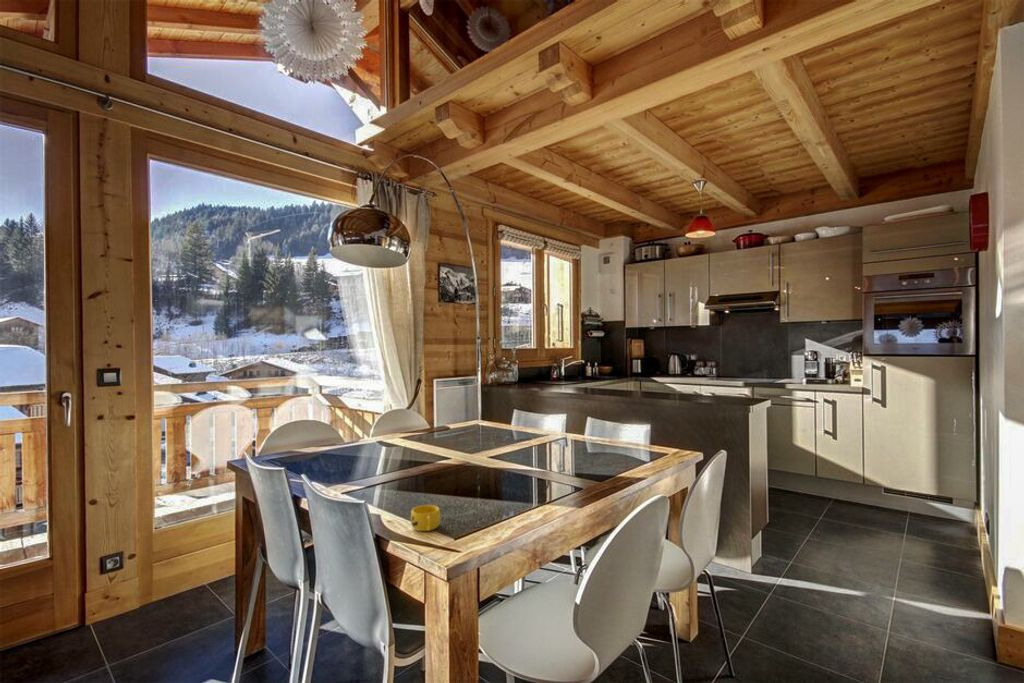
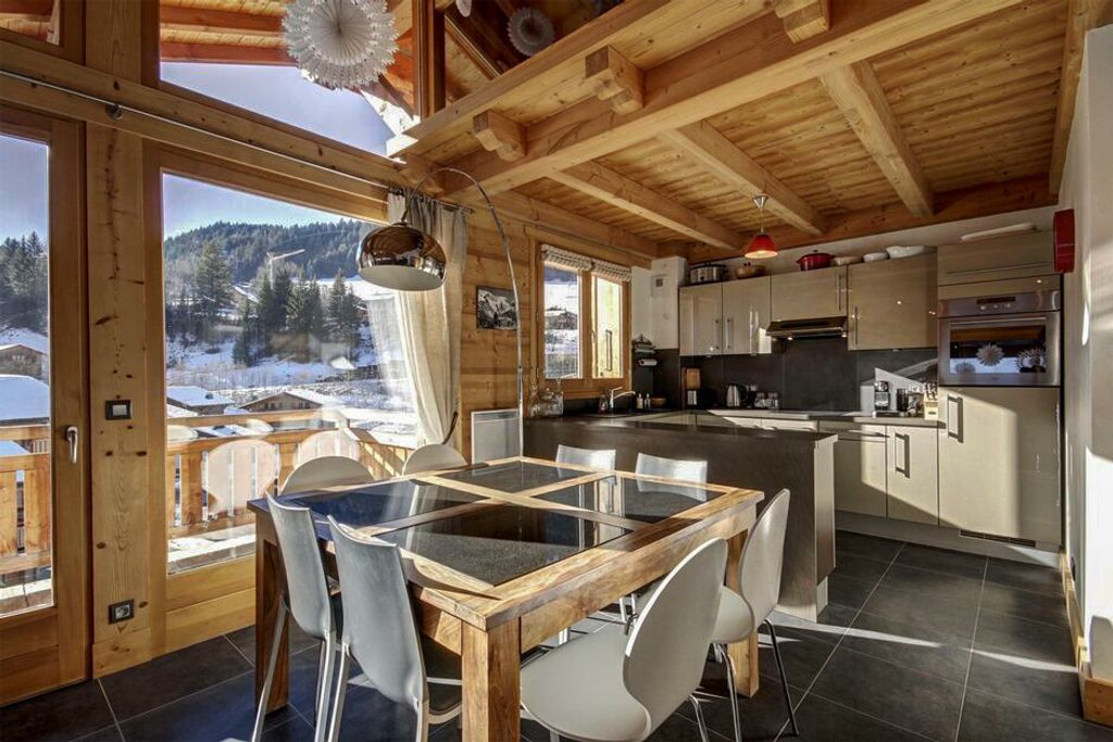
- cup [410,504,441,532]
